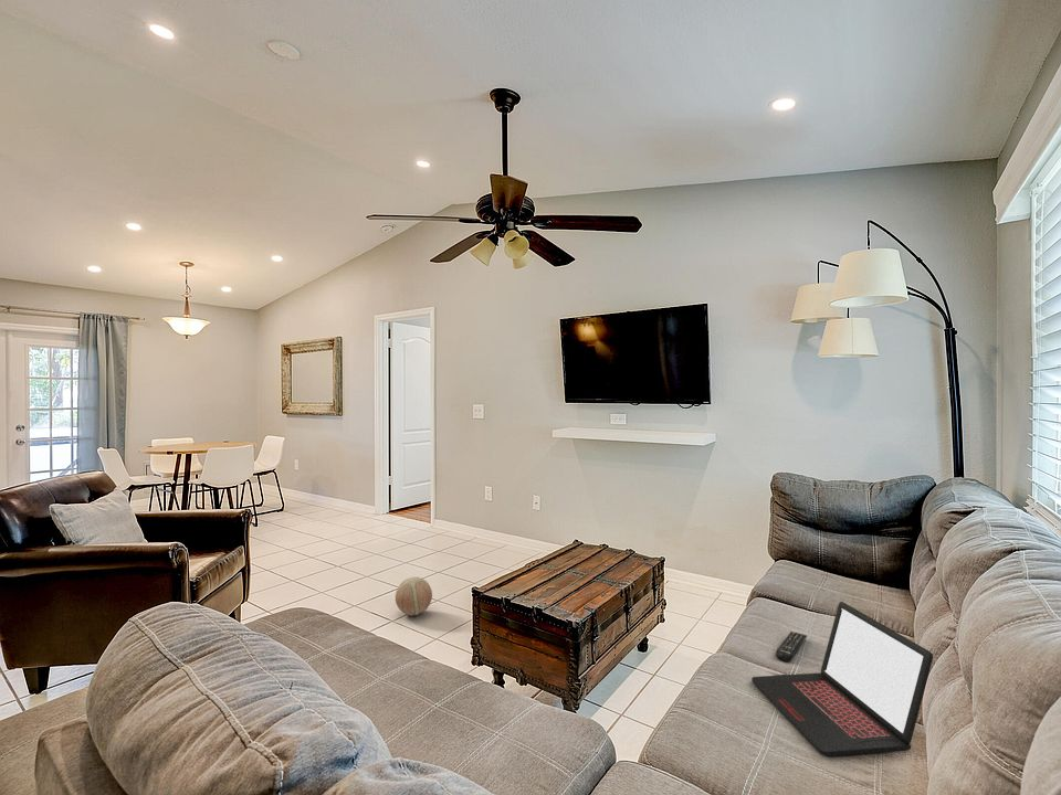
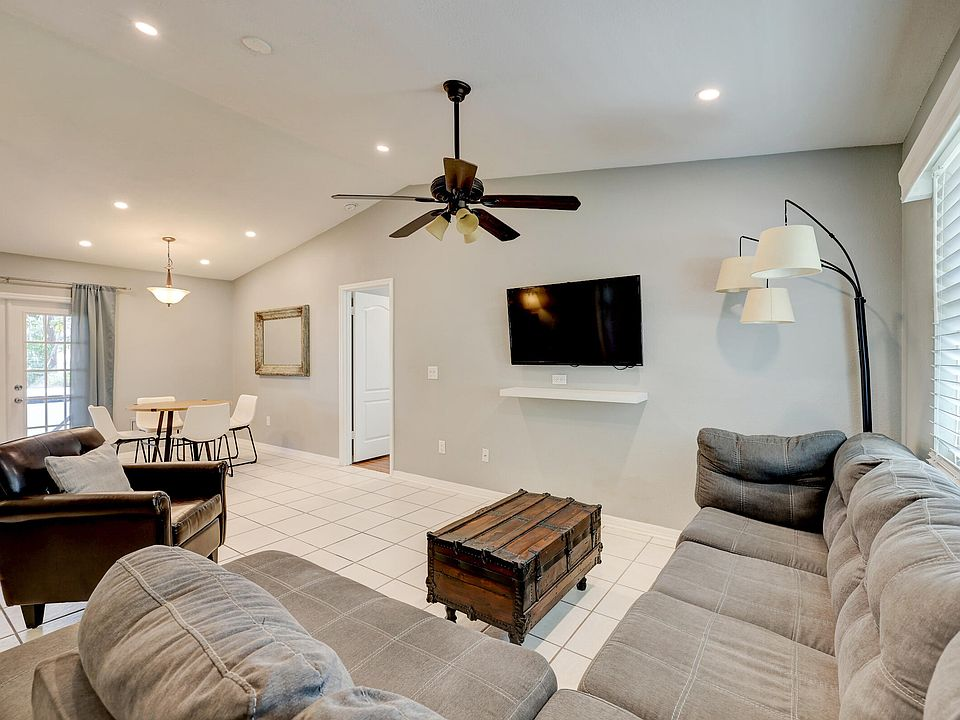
- remote control [775,630,808,662]
- ball [395,576,433,617]
- laptop [750,601,934,757]
